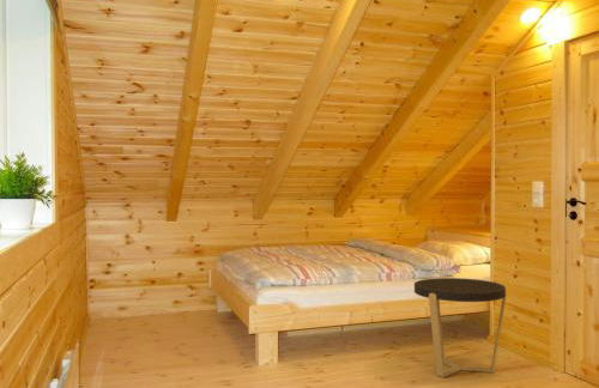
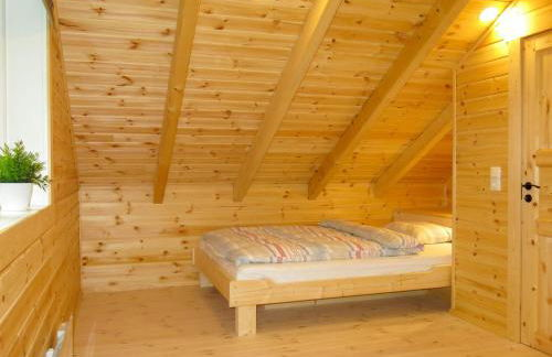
- side table [413,277,507,378]
